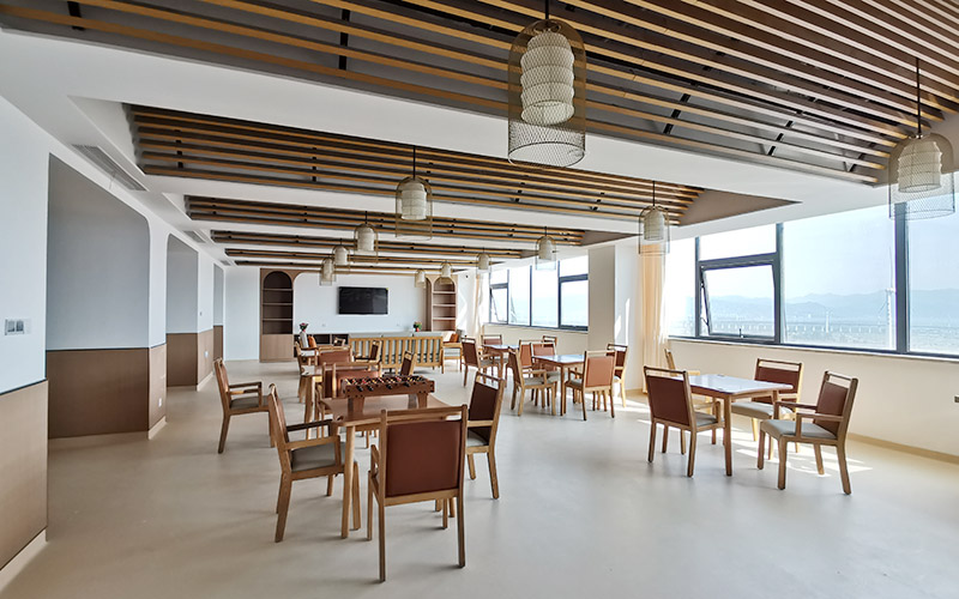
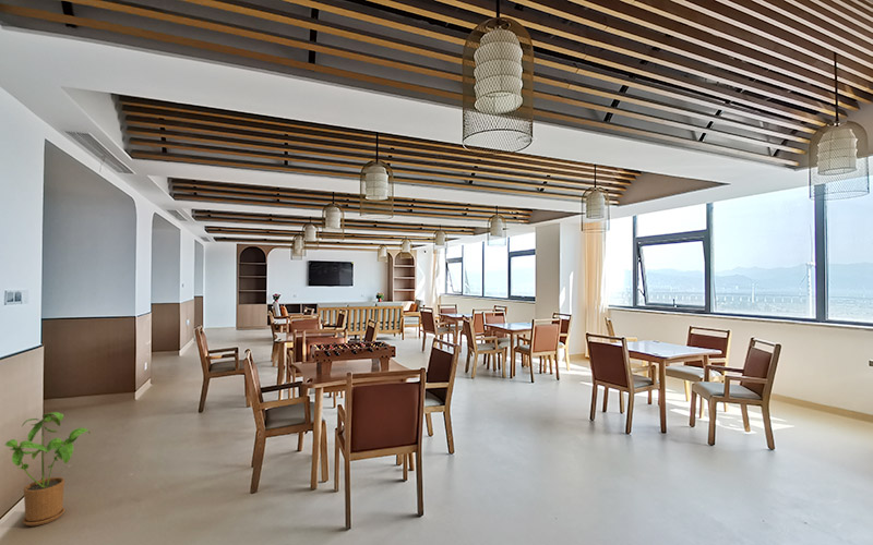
+ house plant [4,411,92,526]
